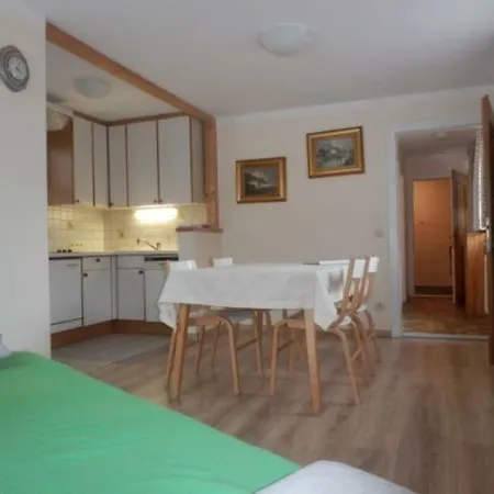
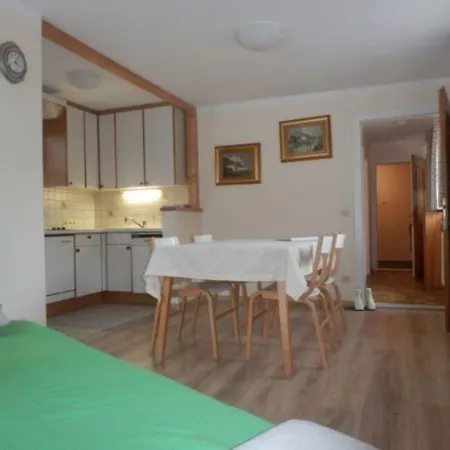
+ boots [353,287,376,311]
